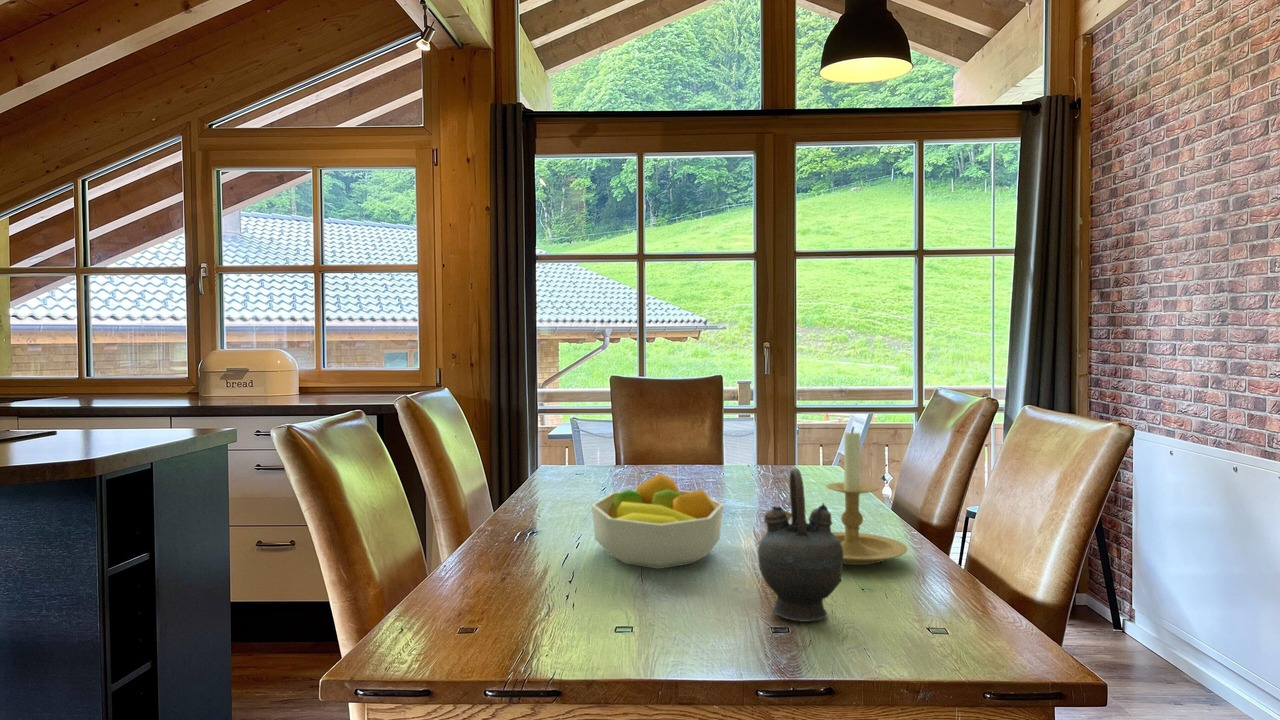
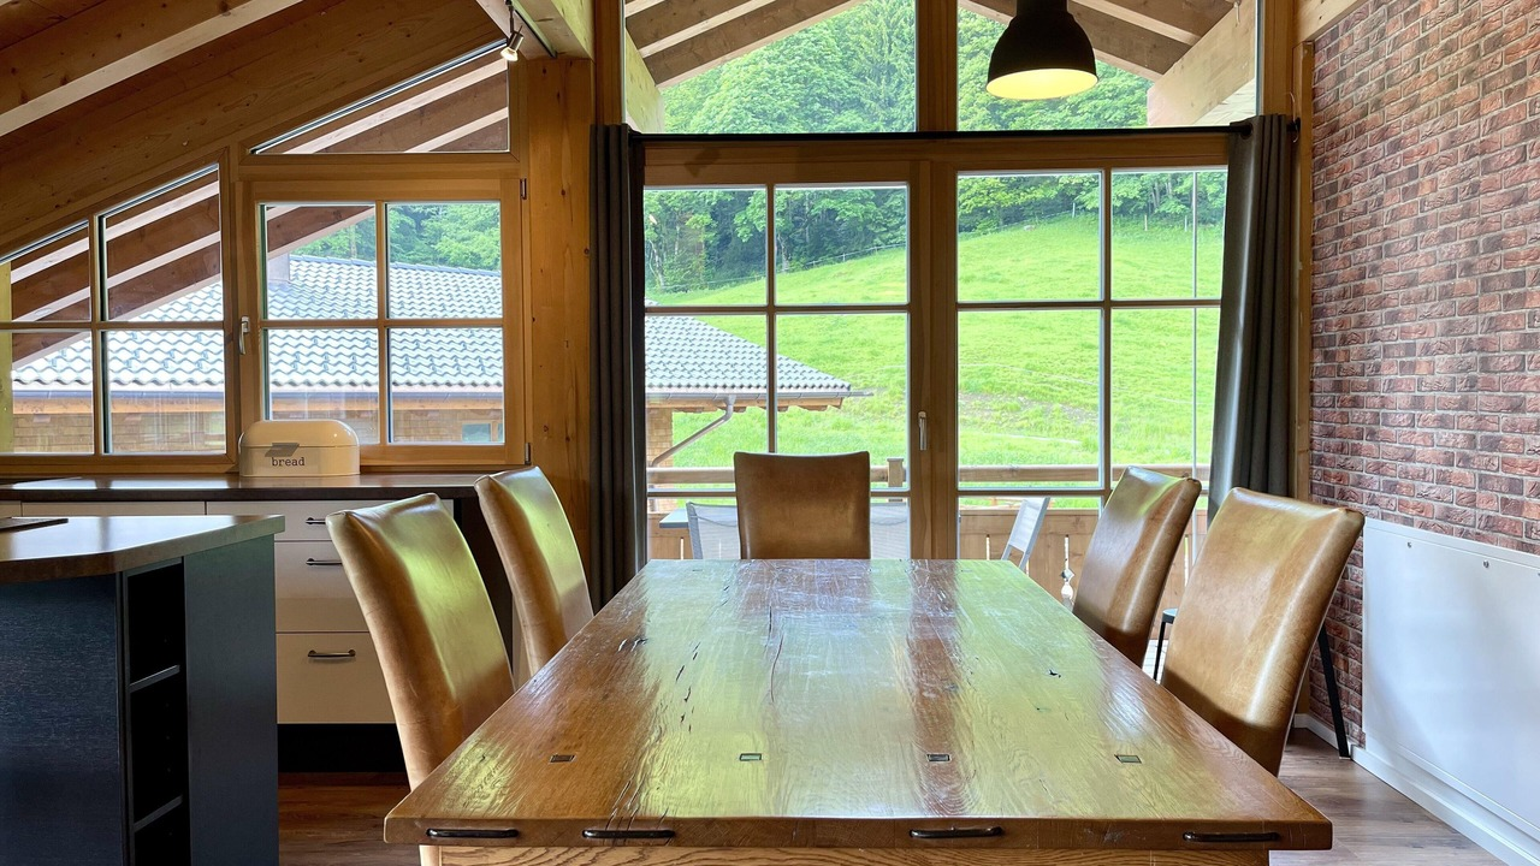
- teapot [757,467,844,623]
- candle holder [784,426,908,566]
- fruit bowl [590,472,725,570]
